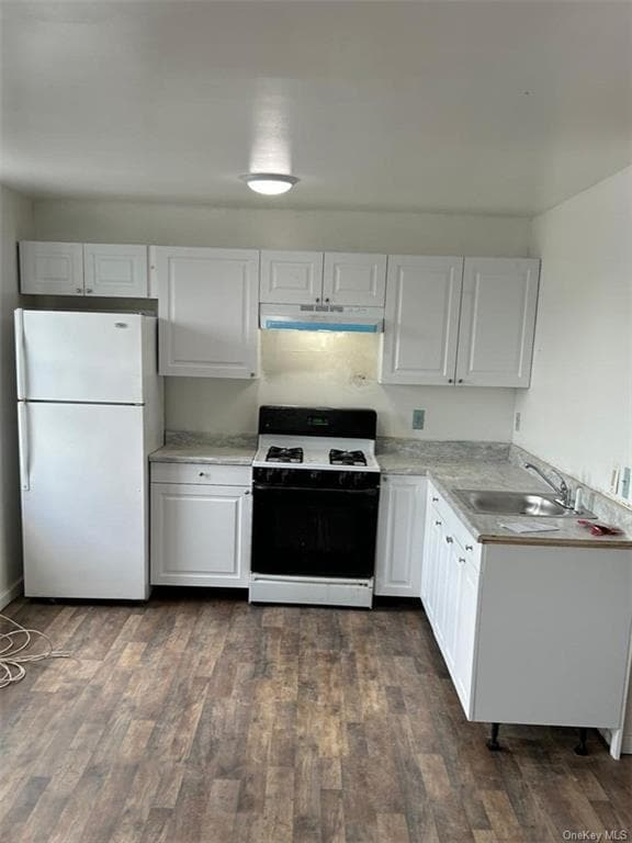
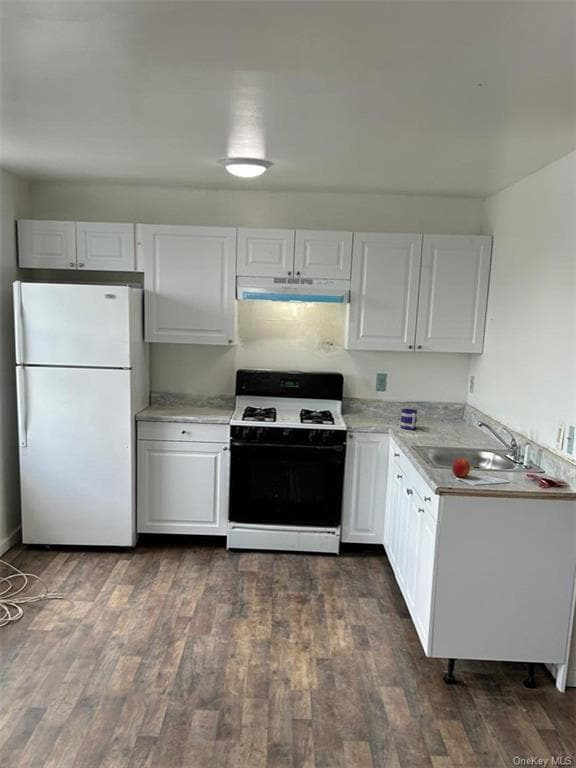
+ fruit [452,458,471,478]
+ mug [399,408,418,431]
